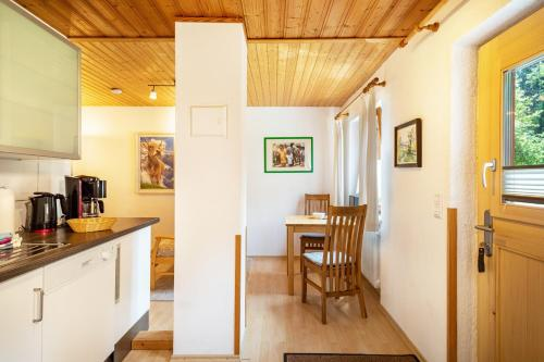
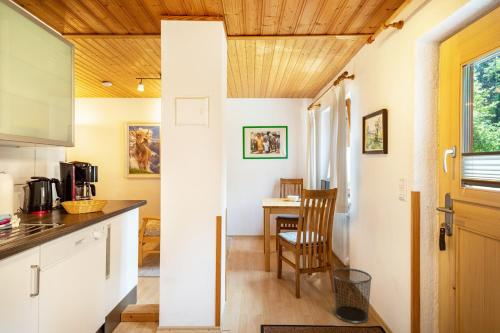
+ waste bin [331,267,373,324]
